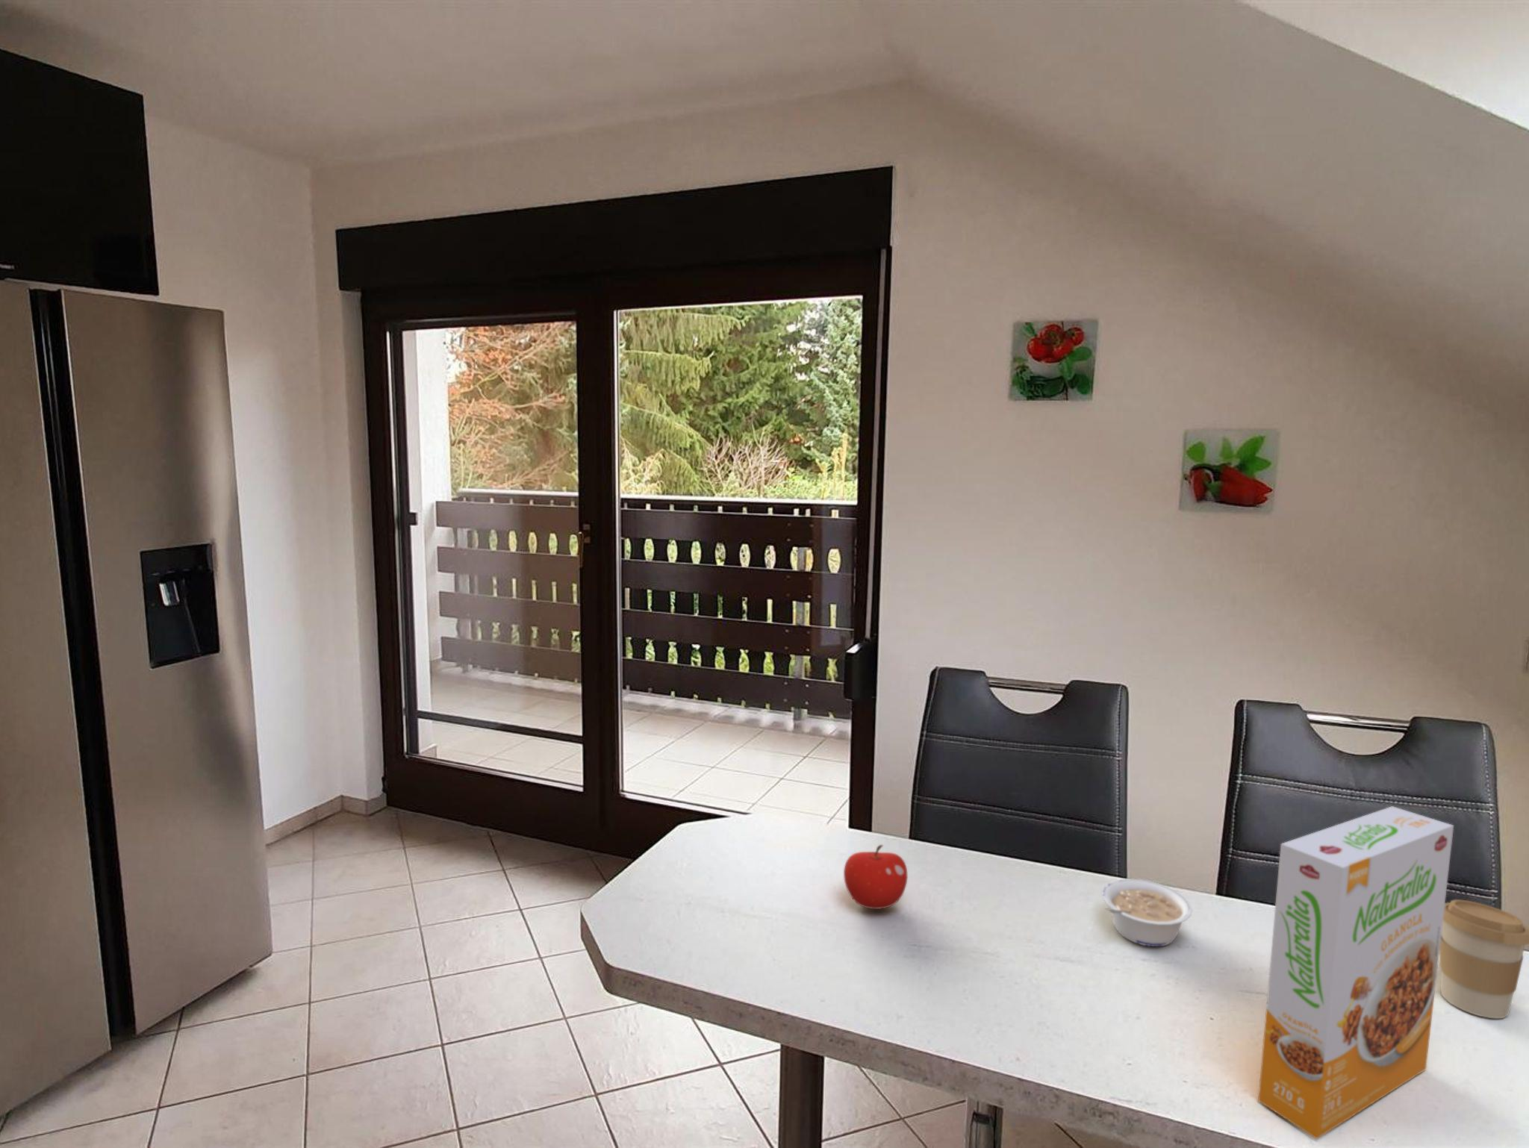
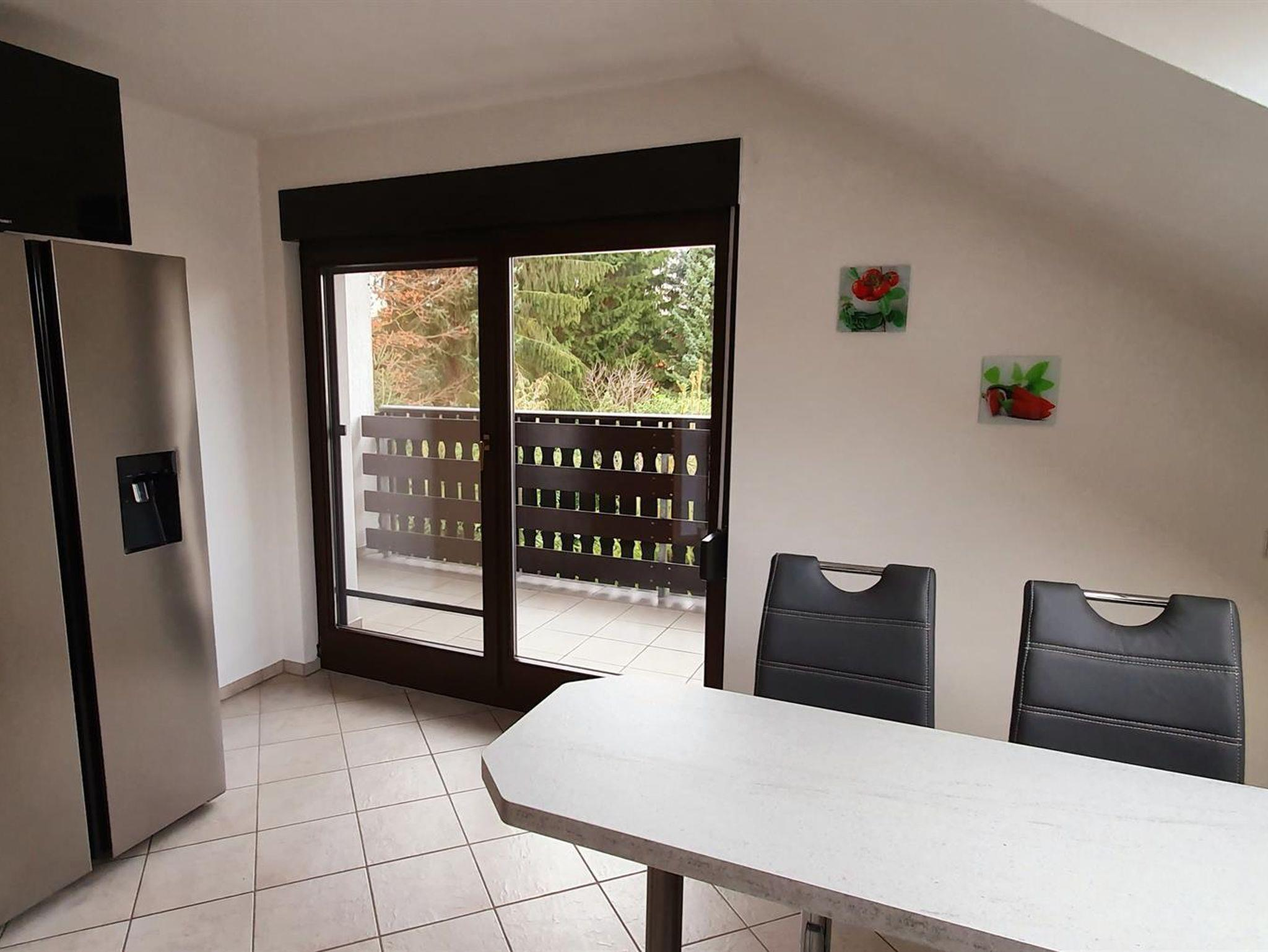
- fruit [843,844,908,910]
- legume [1101,879,1193,947]
- cereal box [1258,806,1454,1140]
- coffee cup [1439,898,1529,1019]
